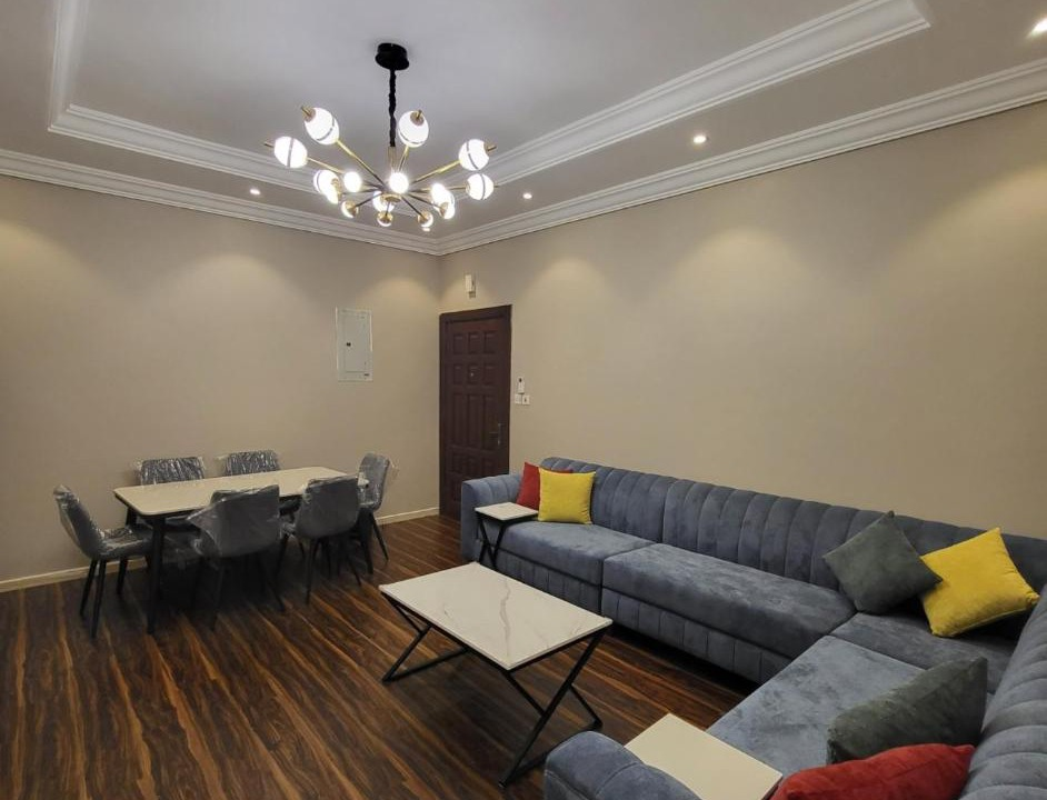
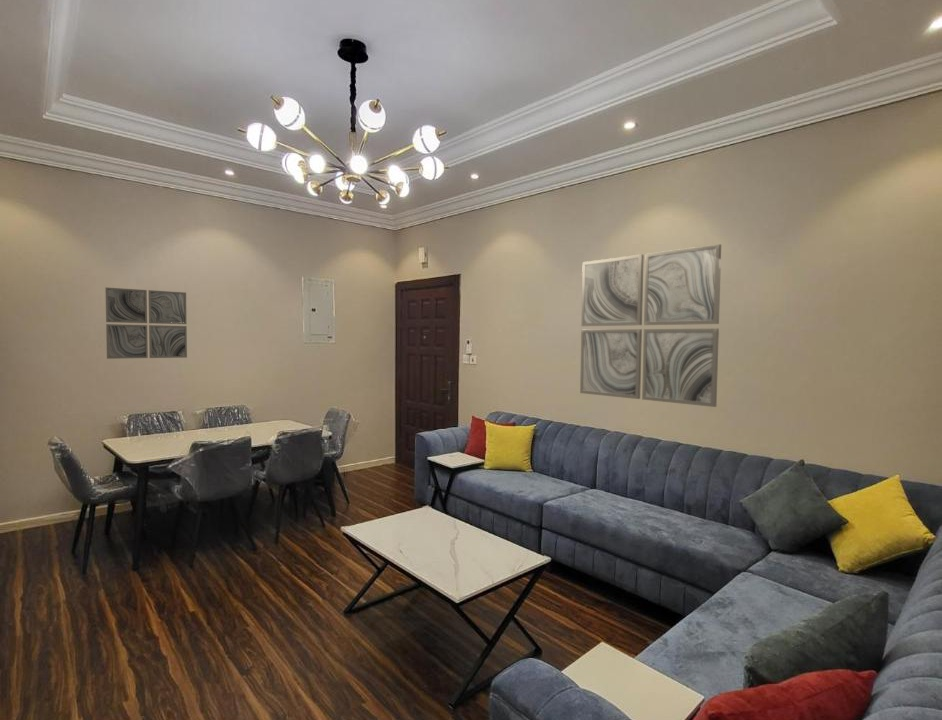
+ wall art [579,243,722,408]
+ wall art [104,287,188,360]
